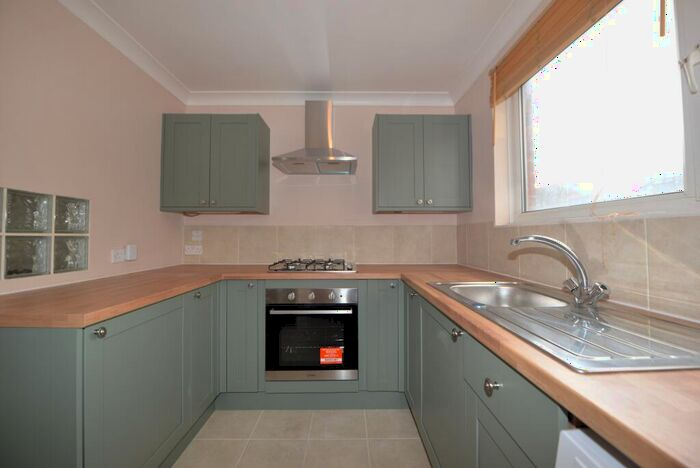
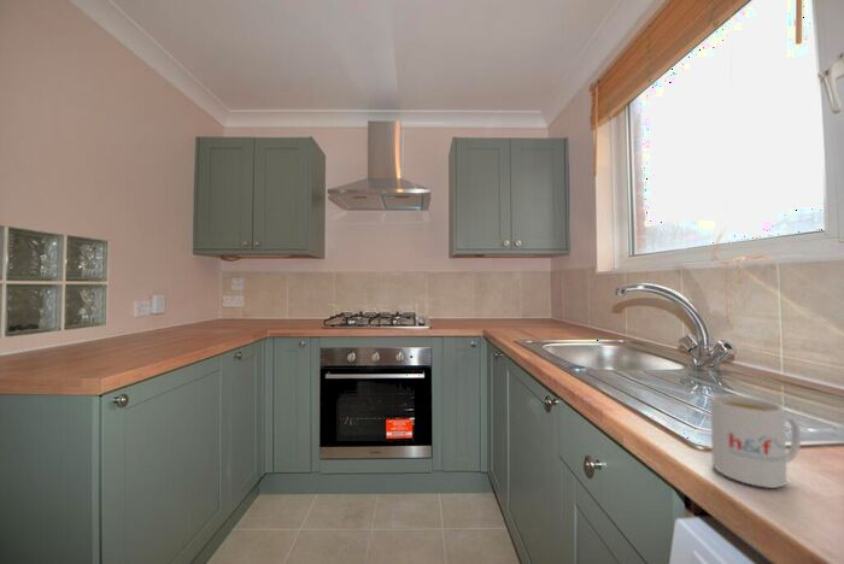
+ mug [710,393,802,489]
